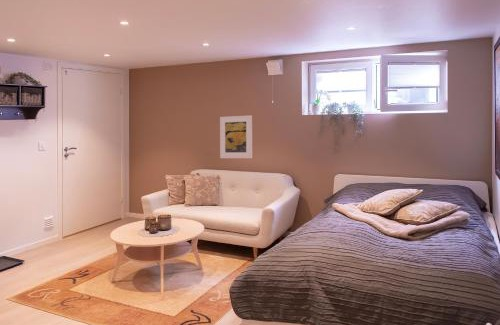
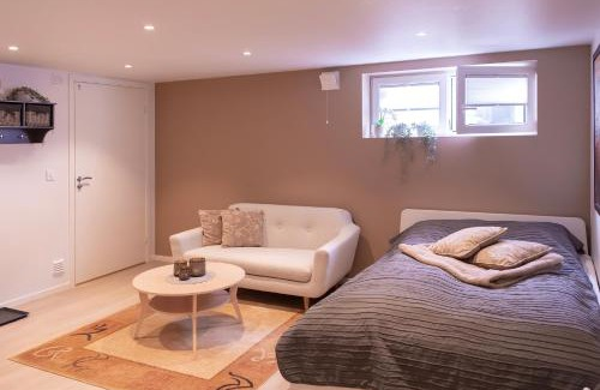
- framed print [219,114,253,159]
